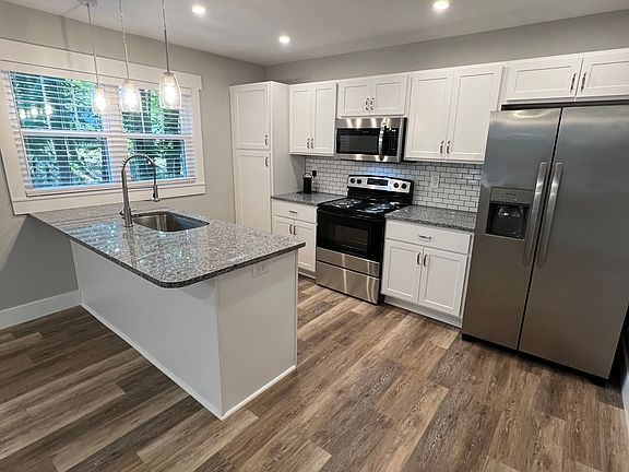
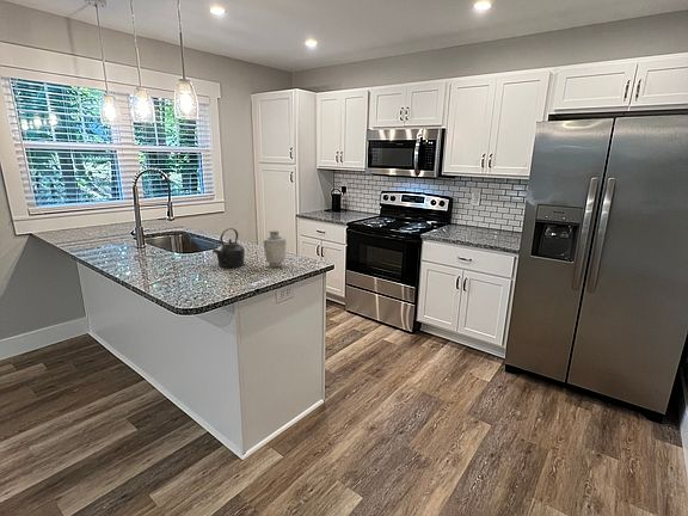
+ vase [263,229,287,268]
+ kettle [211,227,246,269]
